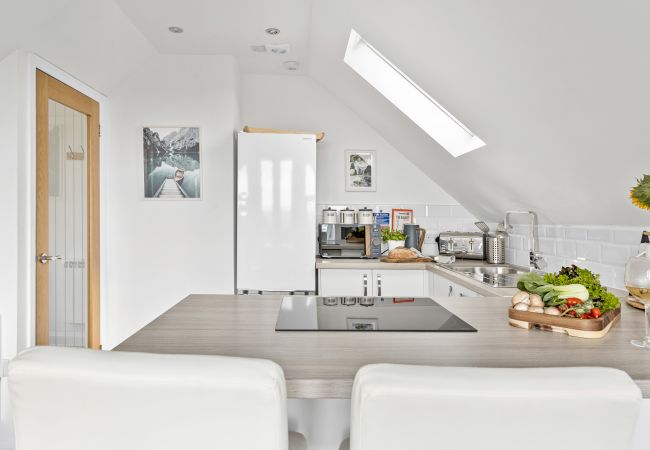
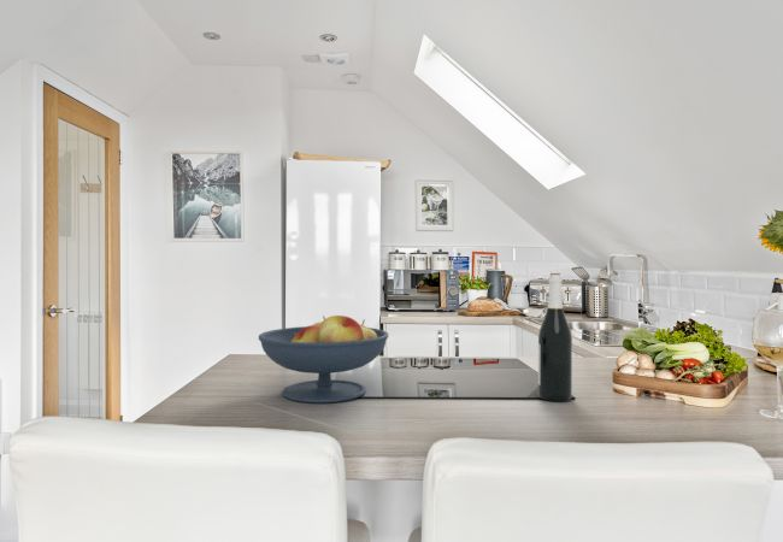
+ fruit bowl [258,314,389,403]
+ wine bottle [537,272,573,402]
